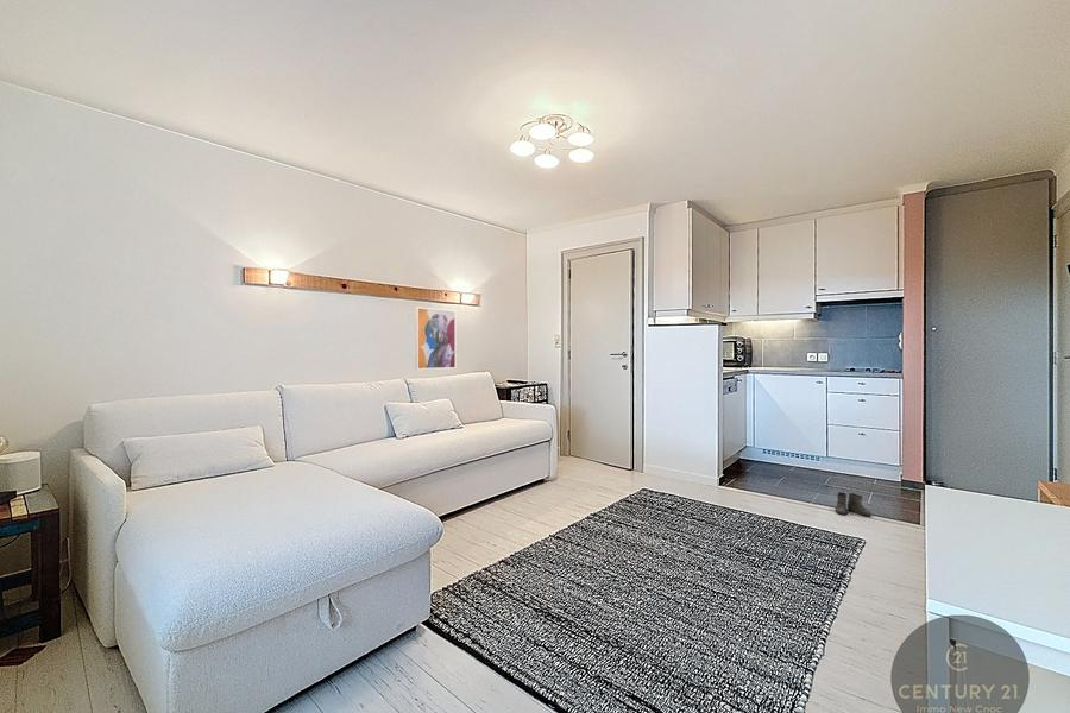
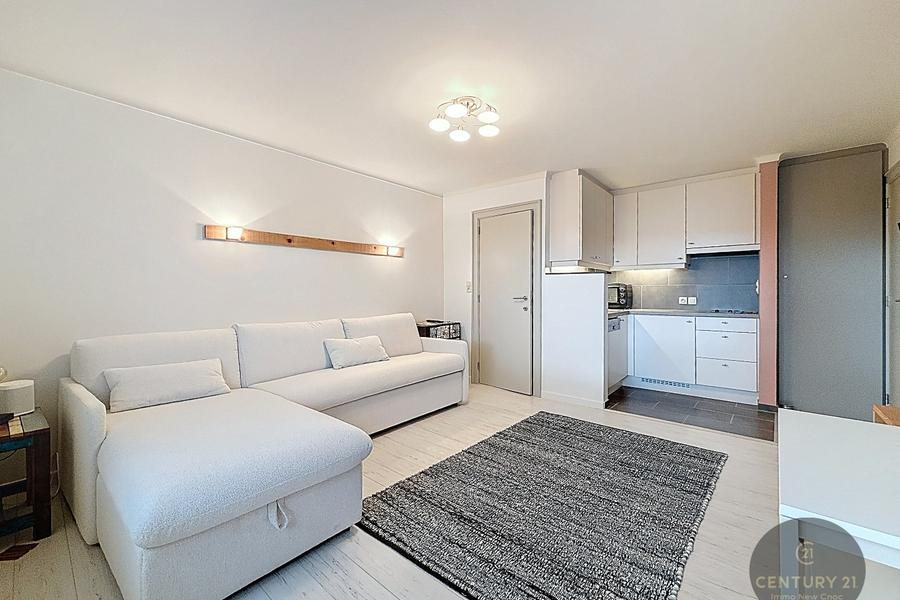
- wall art [414,305,457,371]
- boots [830,491,873,518]
